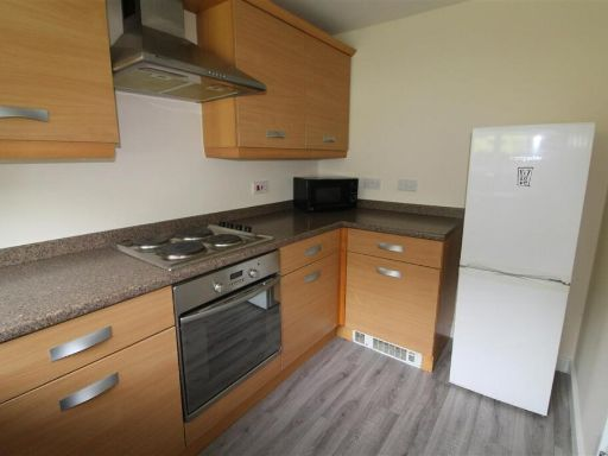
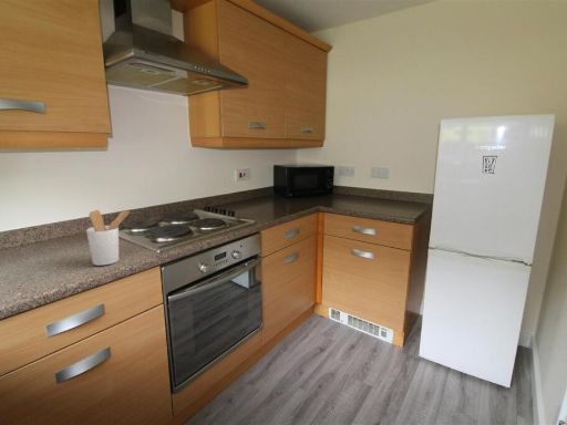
+ utensil holder [85,209,131,267]
